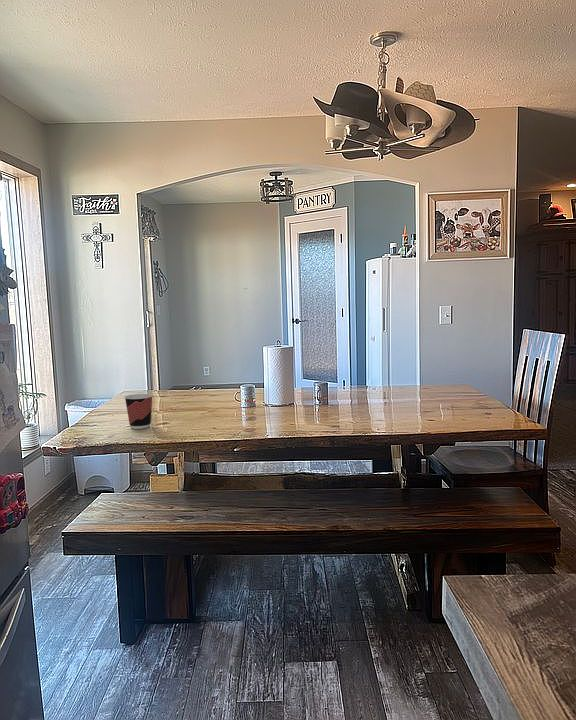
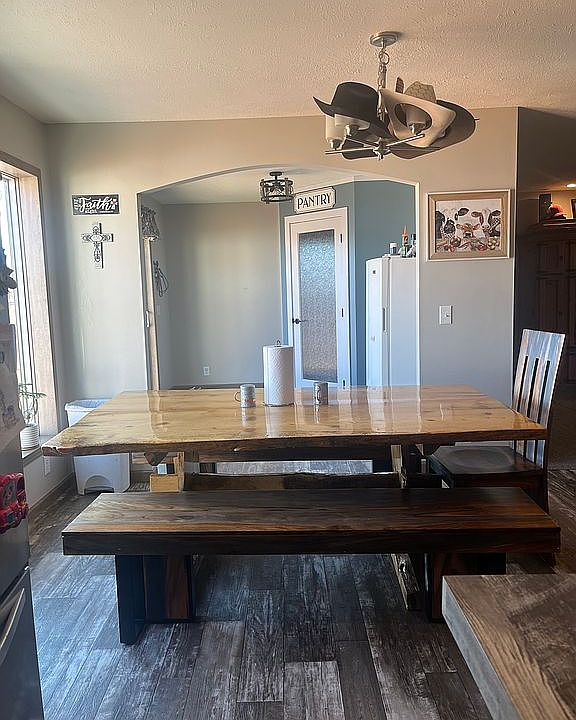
- cup [123,393,154,430]
